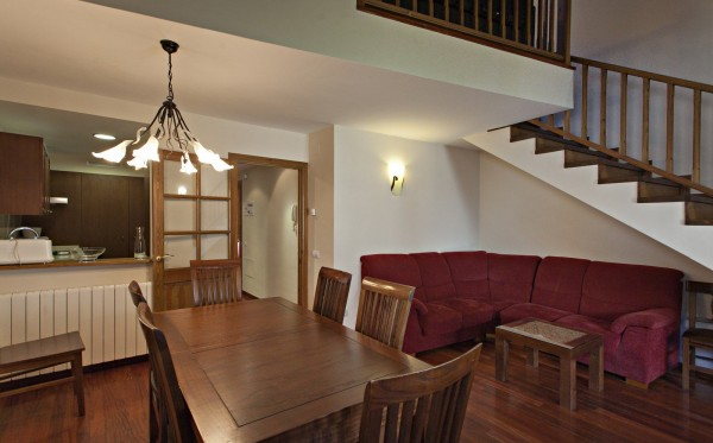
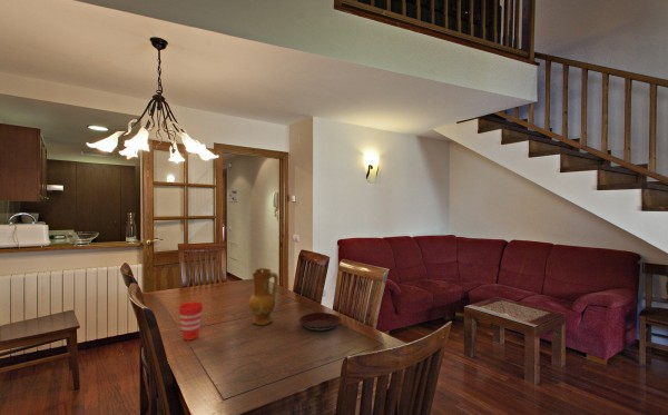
+ plate [298,312,342,332]
+ ceramic jug [247,267,279,326]
+ cup [177,300,204,342]
